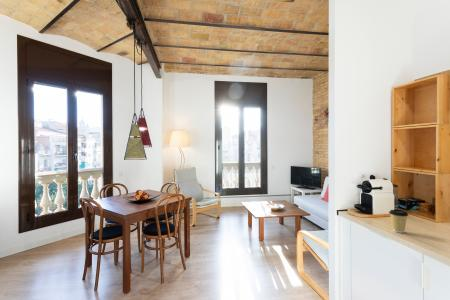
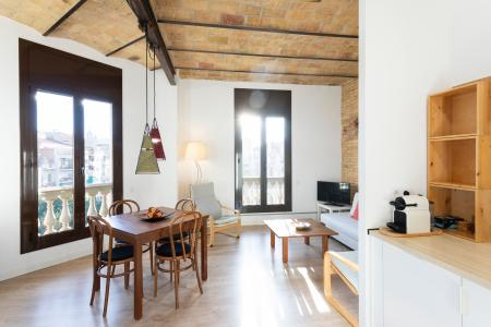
- coffee cup [388,208,409,234]
